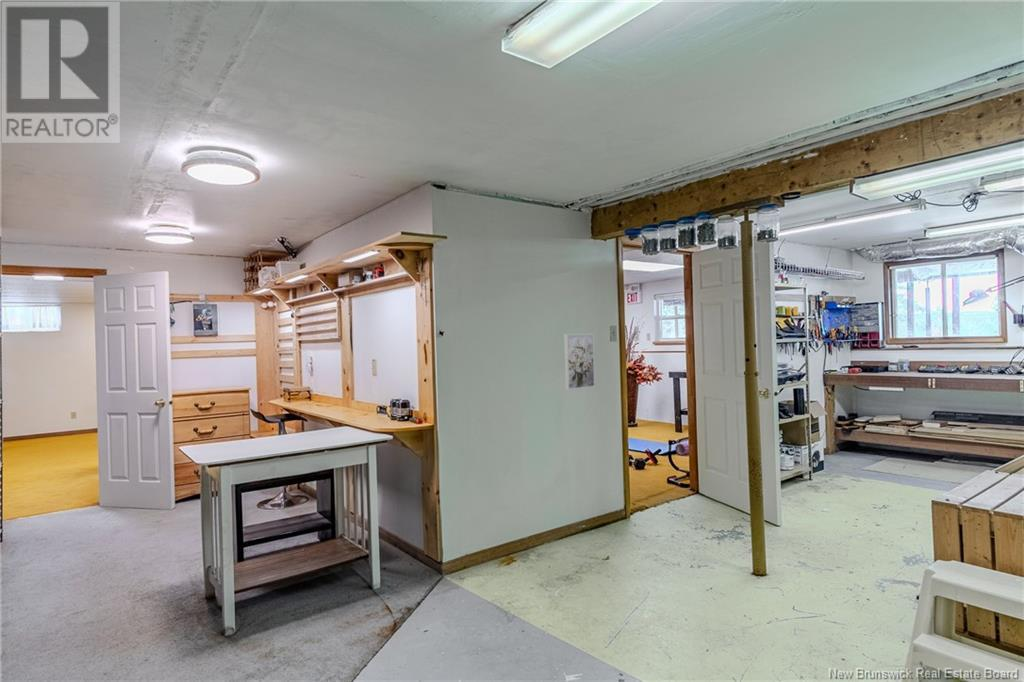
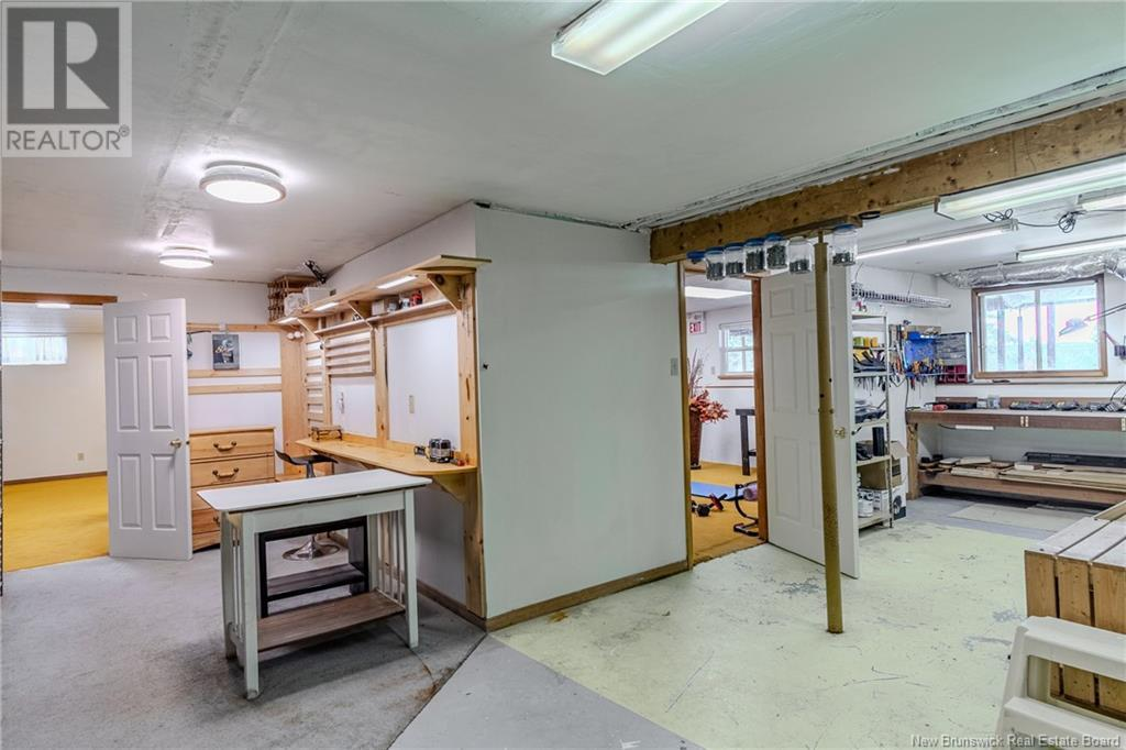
- wall art [563,333,596,391]
